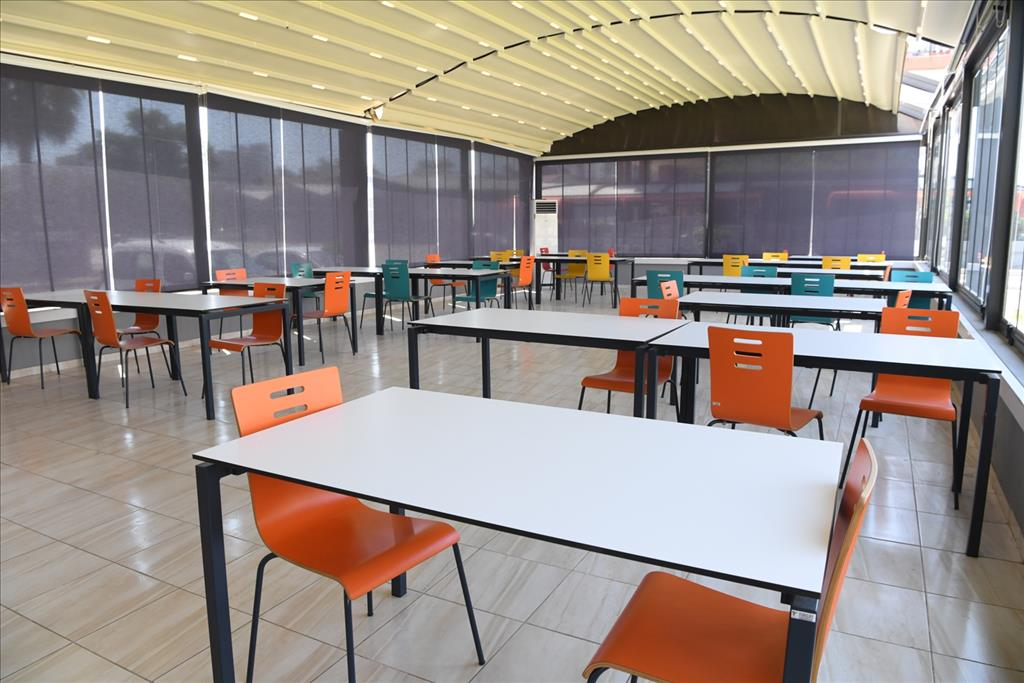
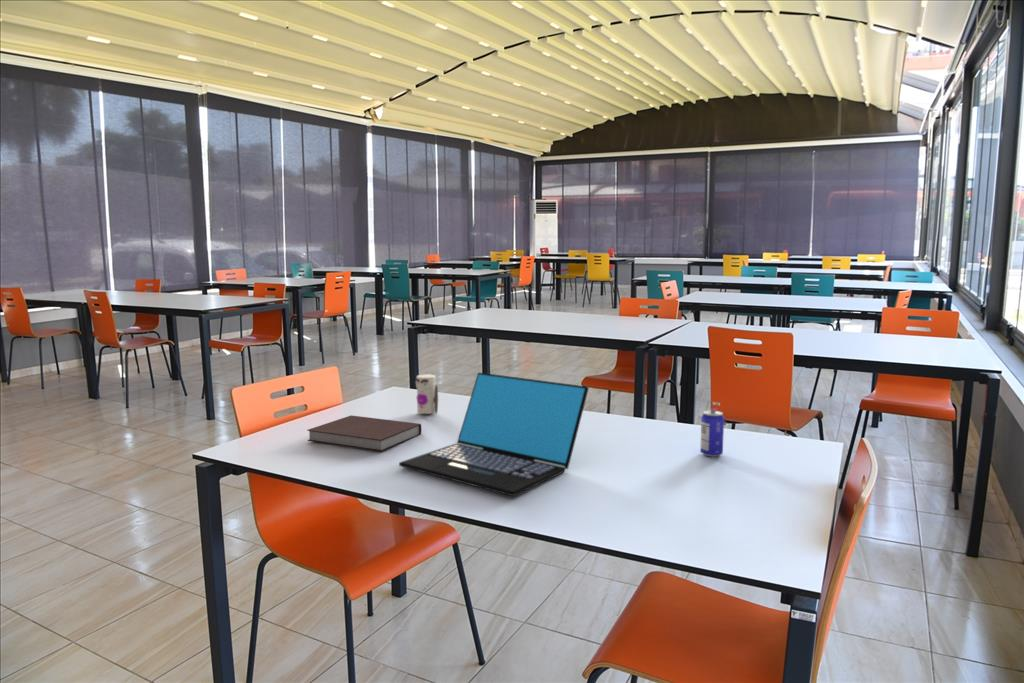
+ beer can [699,408,725,458]
+ laptop [398,372,590,497]
+ toy [415,374,439,415]
+ notebook [306,414,422,452]
